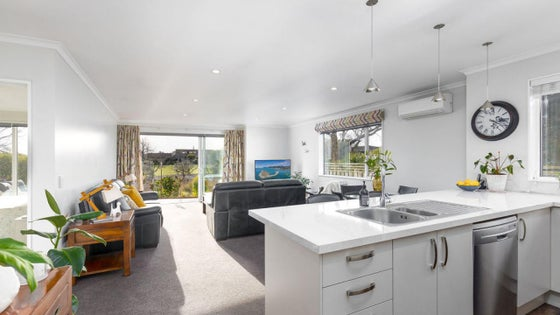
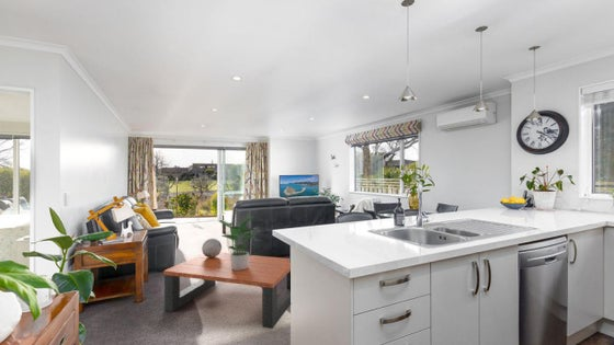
+ coffee table [163,252,292,330]
+ decorative sphere [201,238,223,257]
+ potted plant [218,215,259,271]
